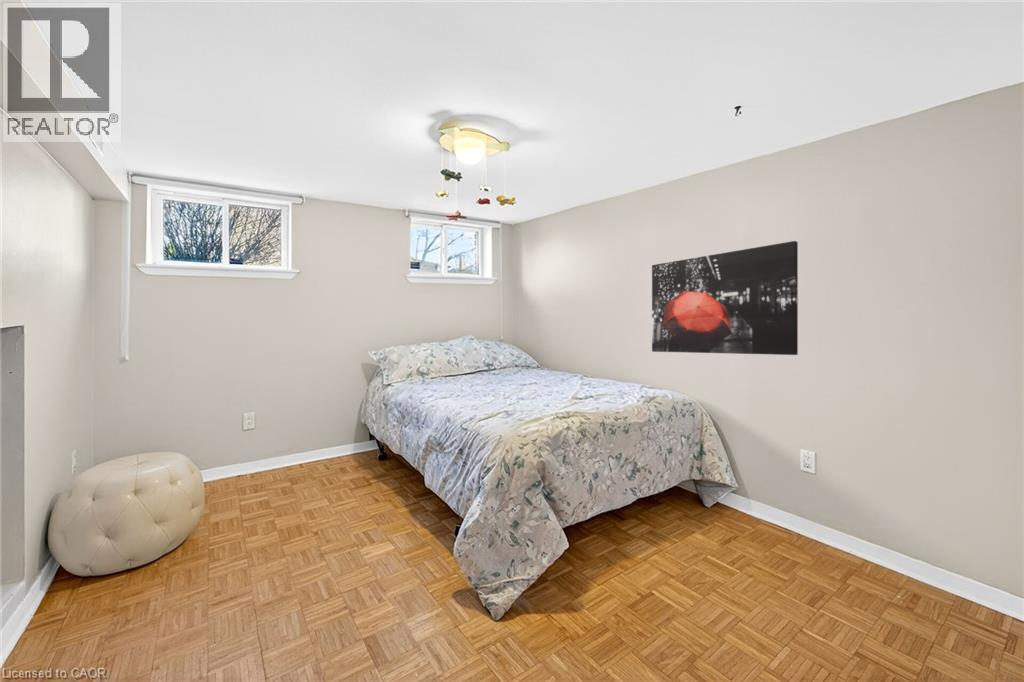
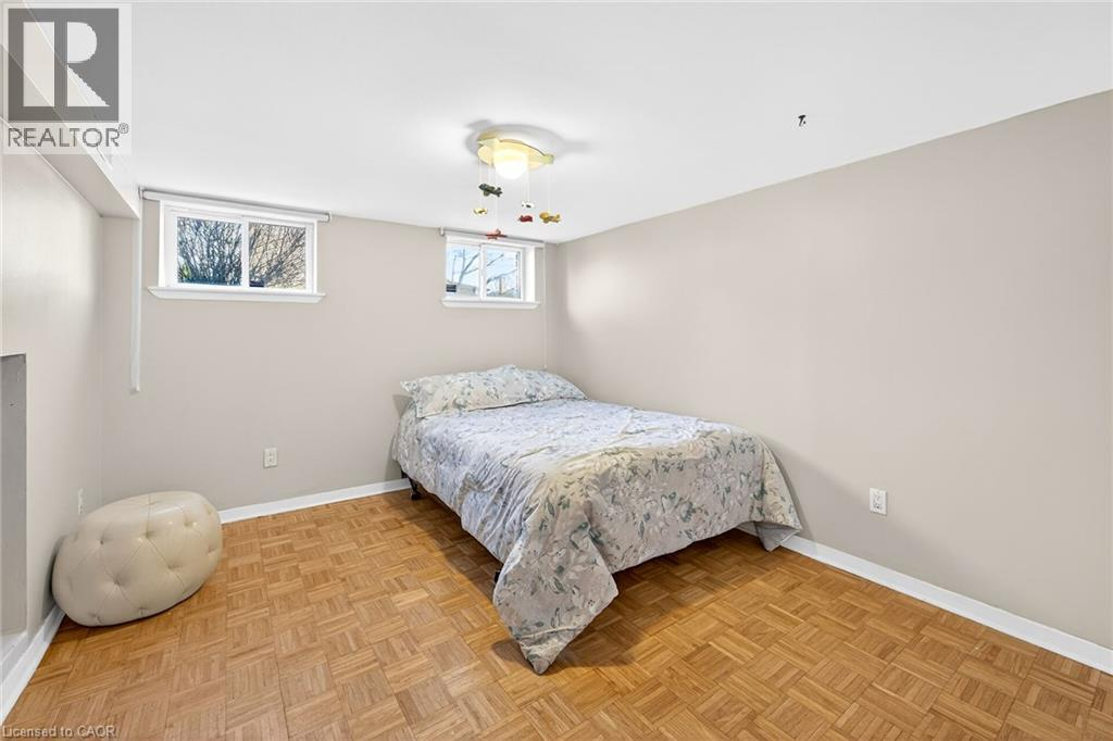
- wall art [651,240,799,356]
